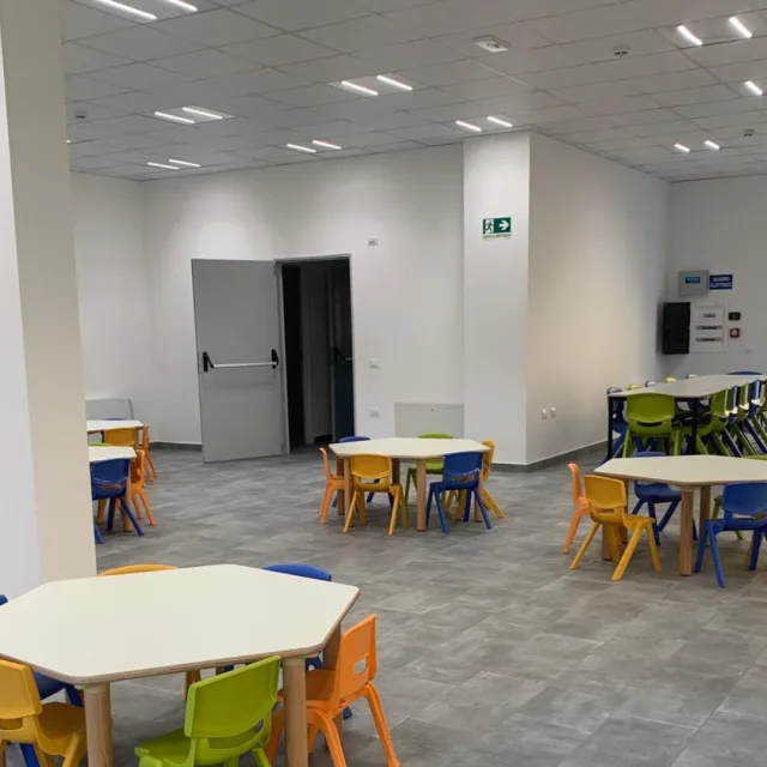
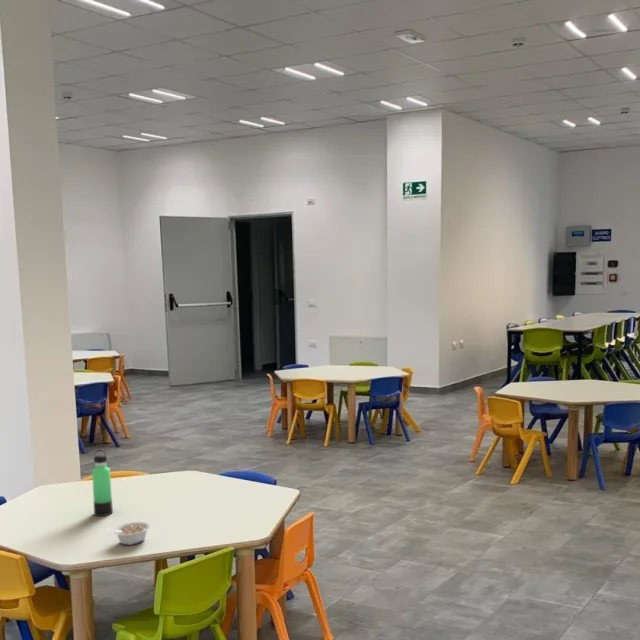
+ thermos bottle [91,448,114,517]
+ legume [105,521,151,546]
